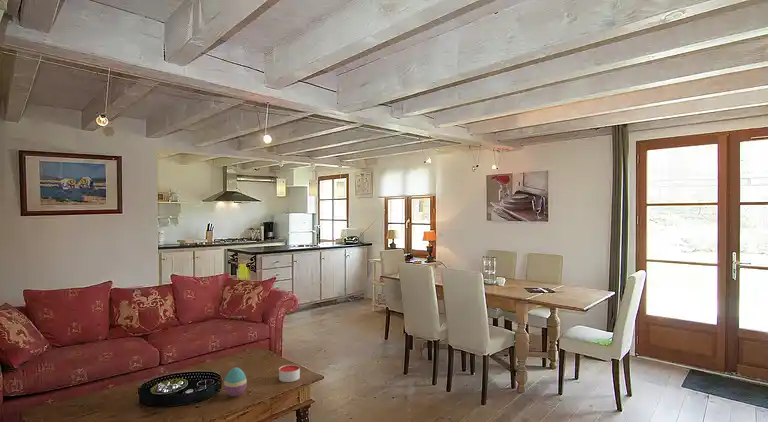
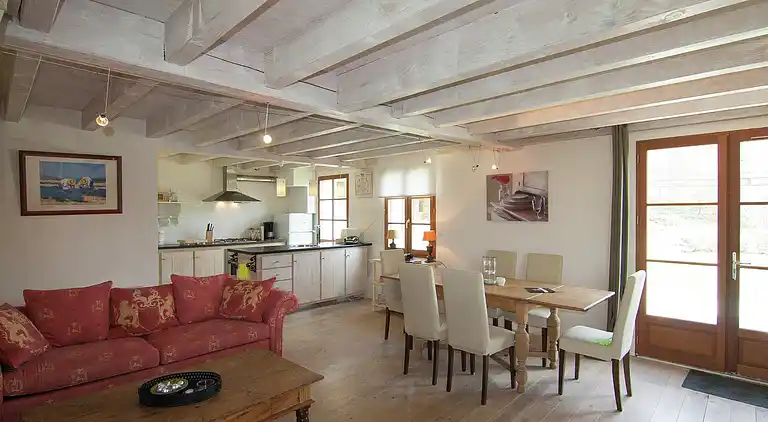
- candle [278,364,301,383]
- decorative egg [223,367,248,397]
